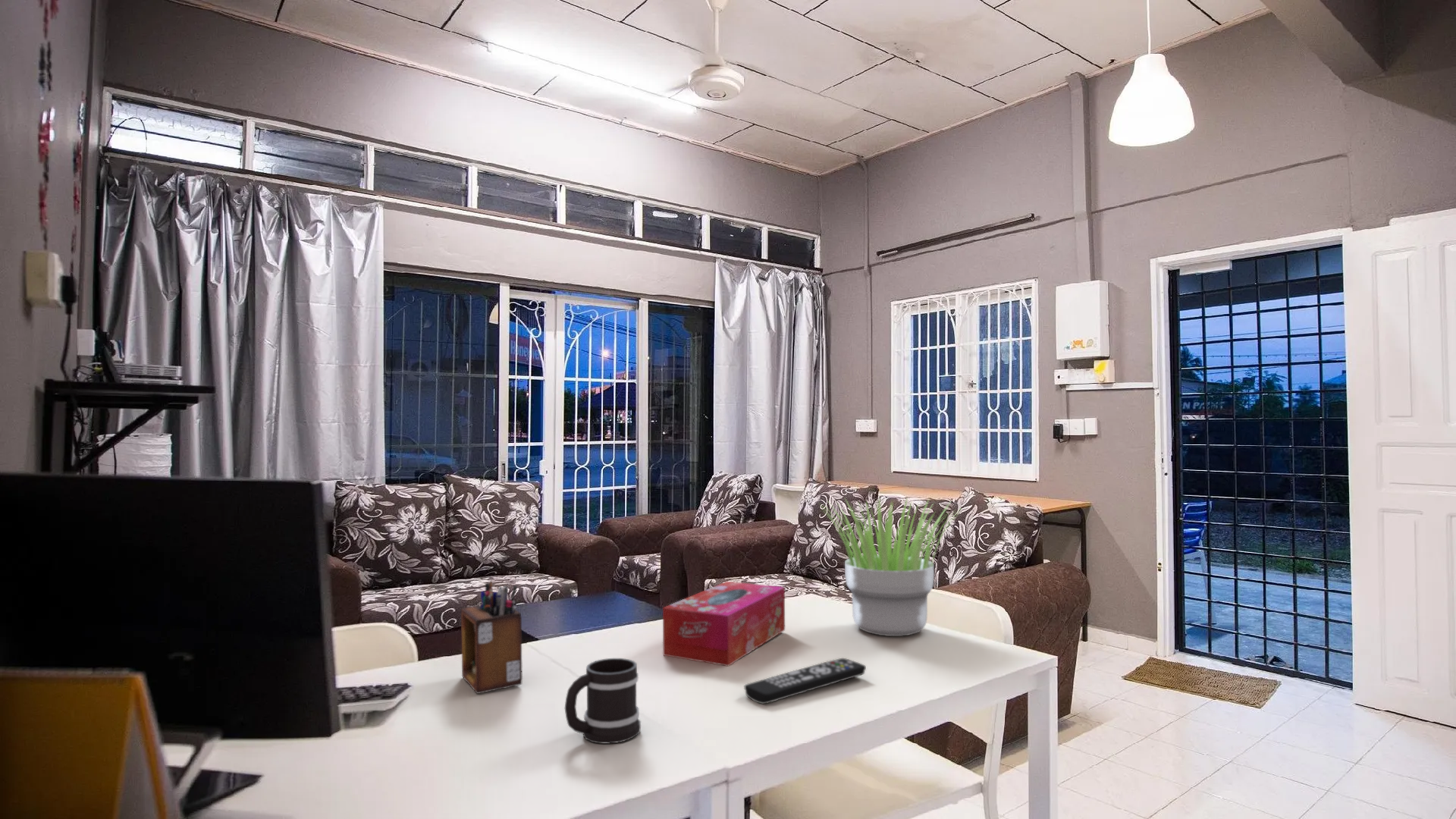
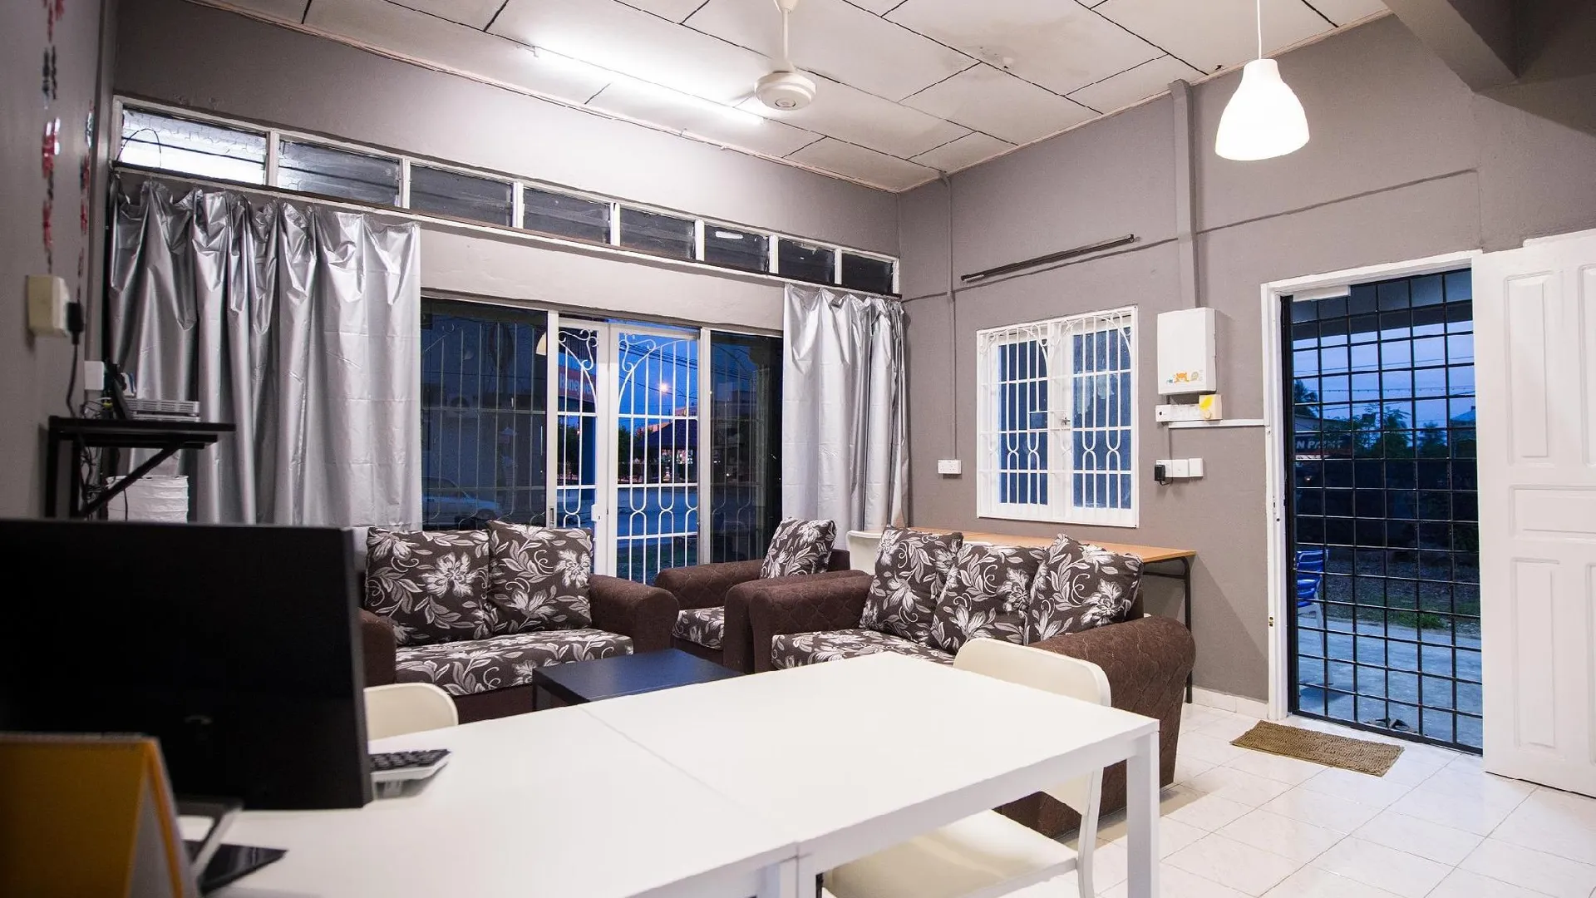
- potted plant [818,496,961,637]
- remote control [744,657,867,704]
- mug [564,657,642,745]
- desk organizer [460,579,523,695]
- tissue box [662,581,786,667]
